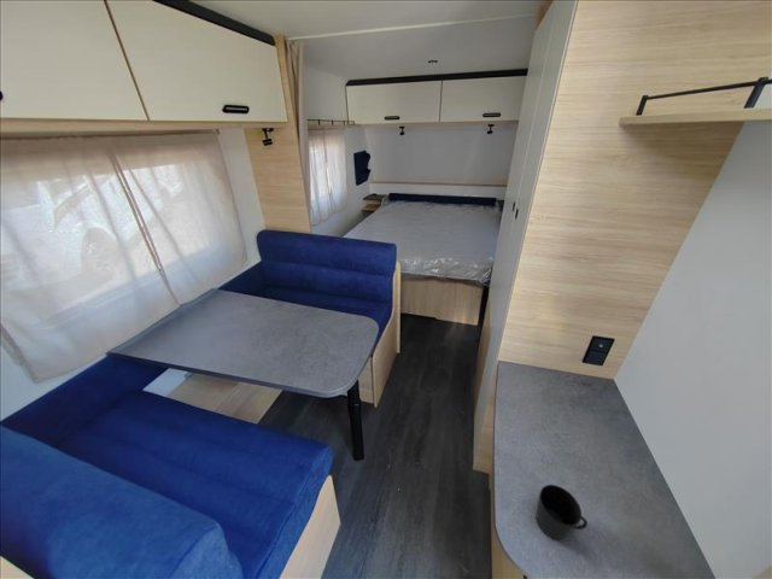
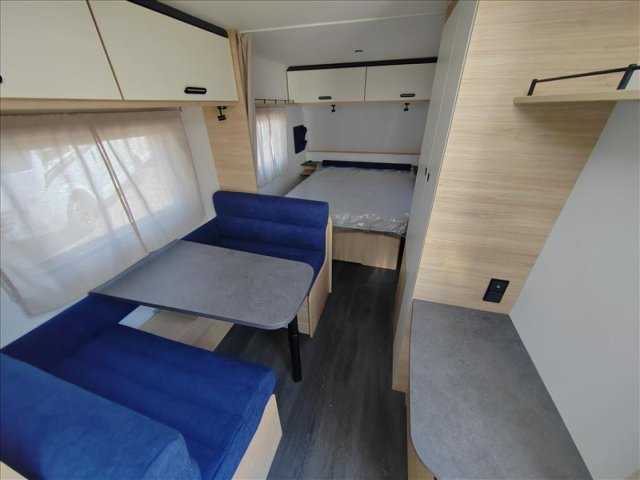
- cup [536,484,589,540]
